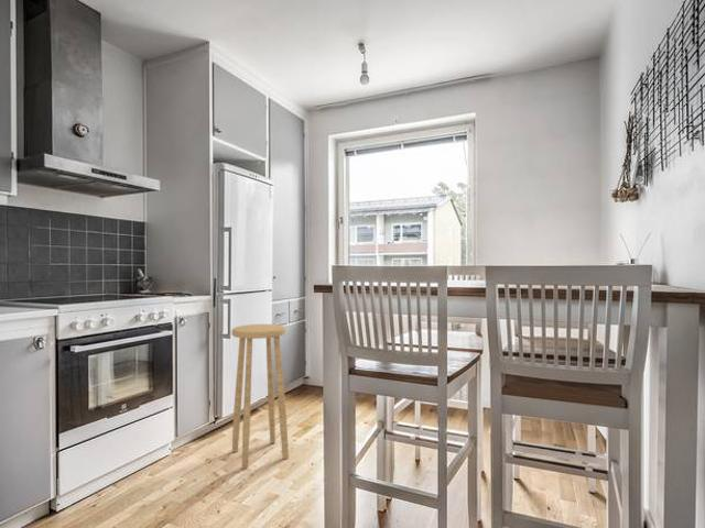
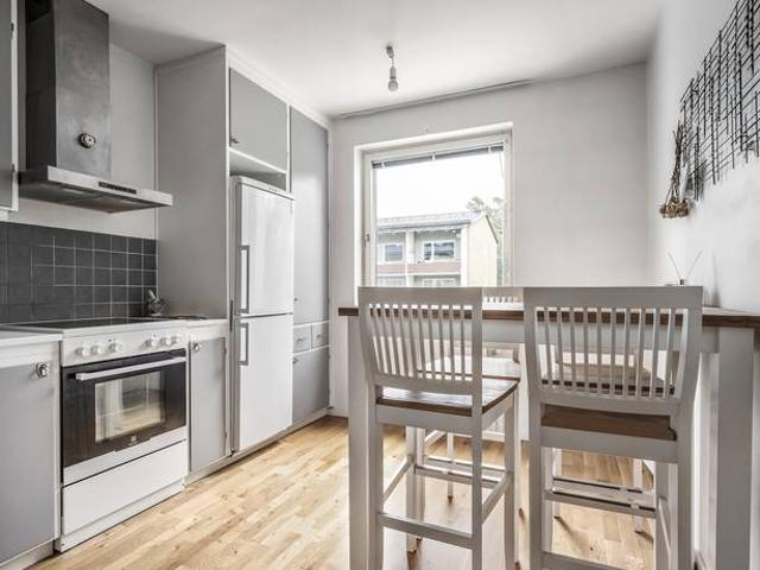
- stool [230,323,290,471]
